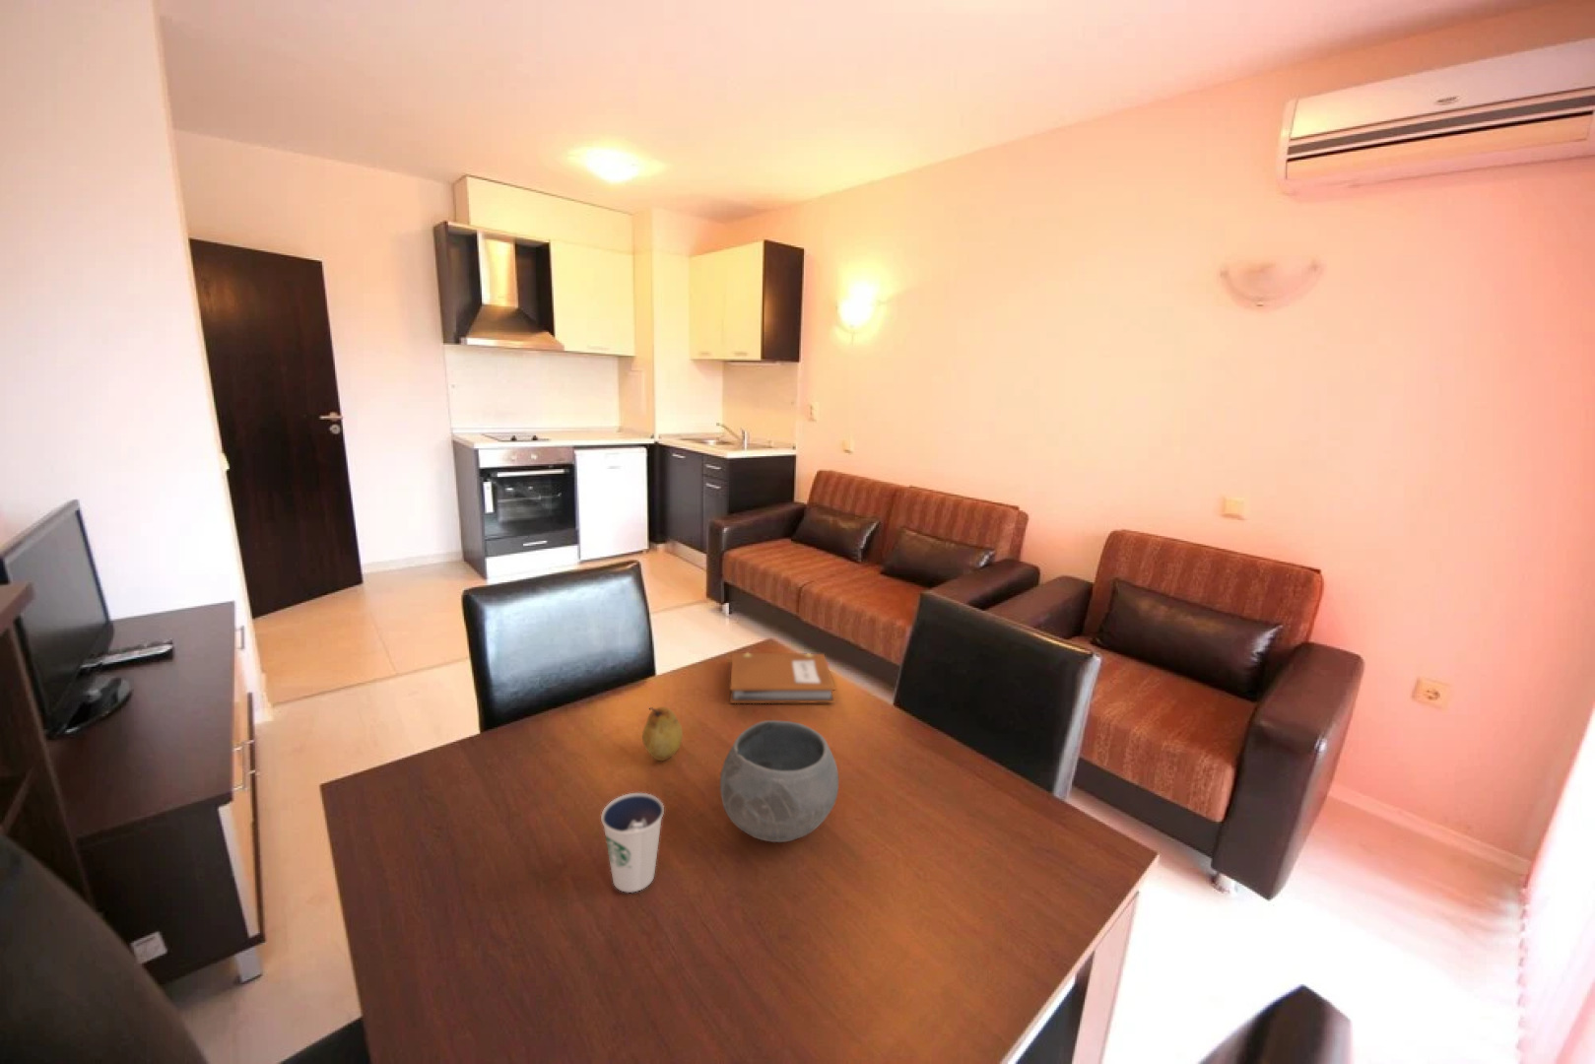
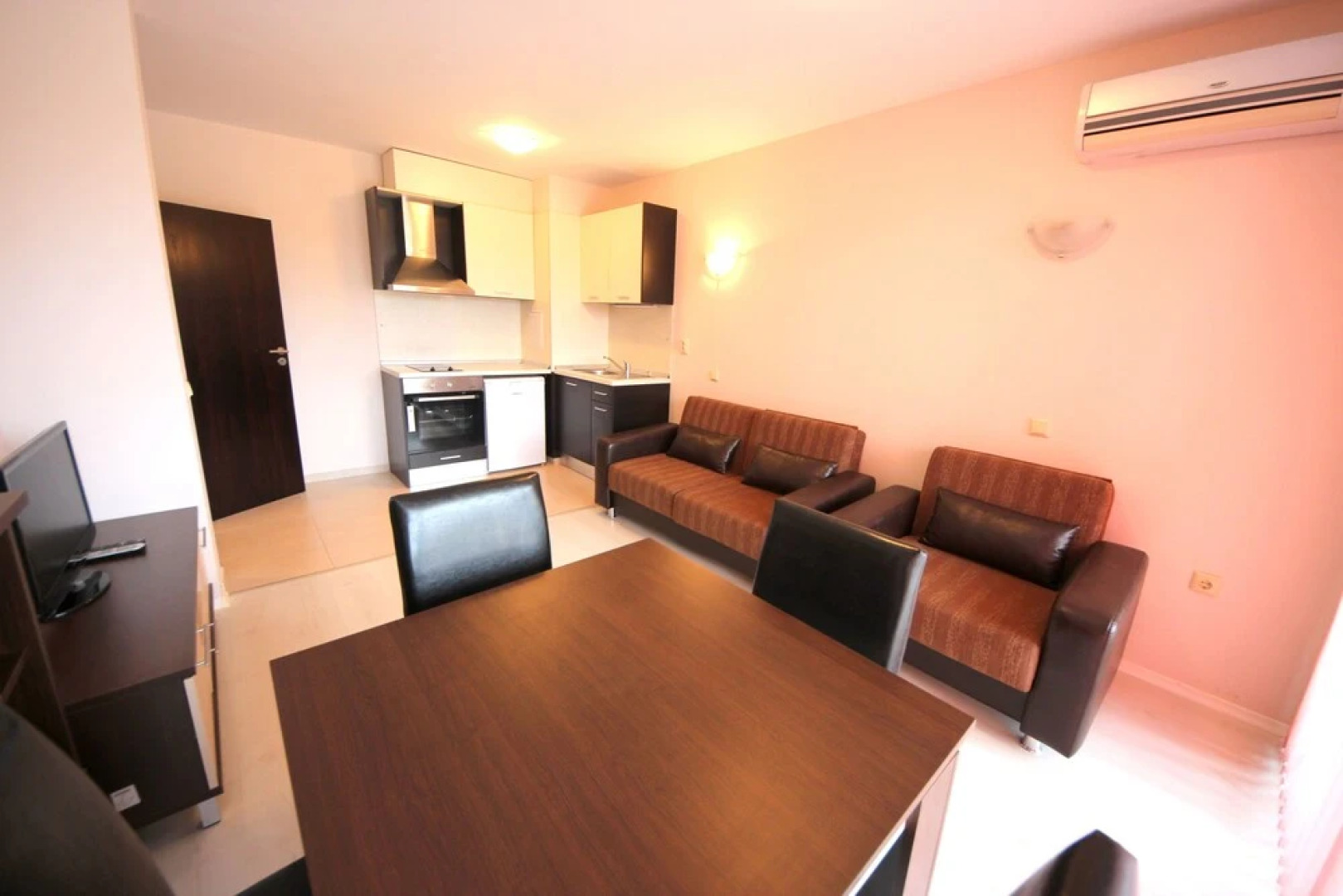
- notebook [729,652,836,704]
- fruit [641,705,684,761]
- bowl [720,720,840,843]
- dixie cup [600,792,665,893]
